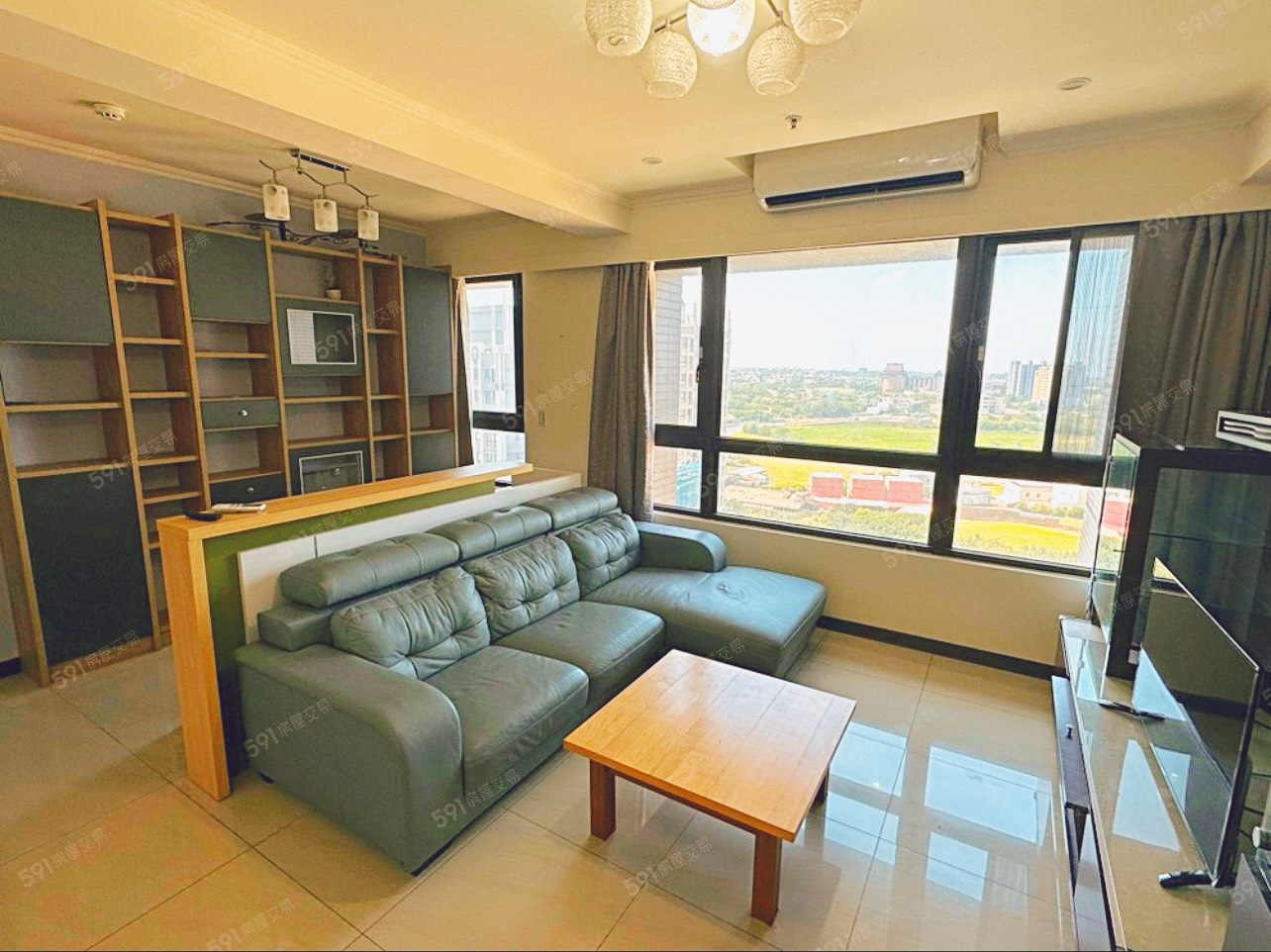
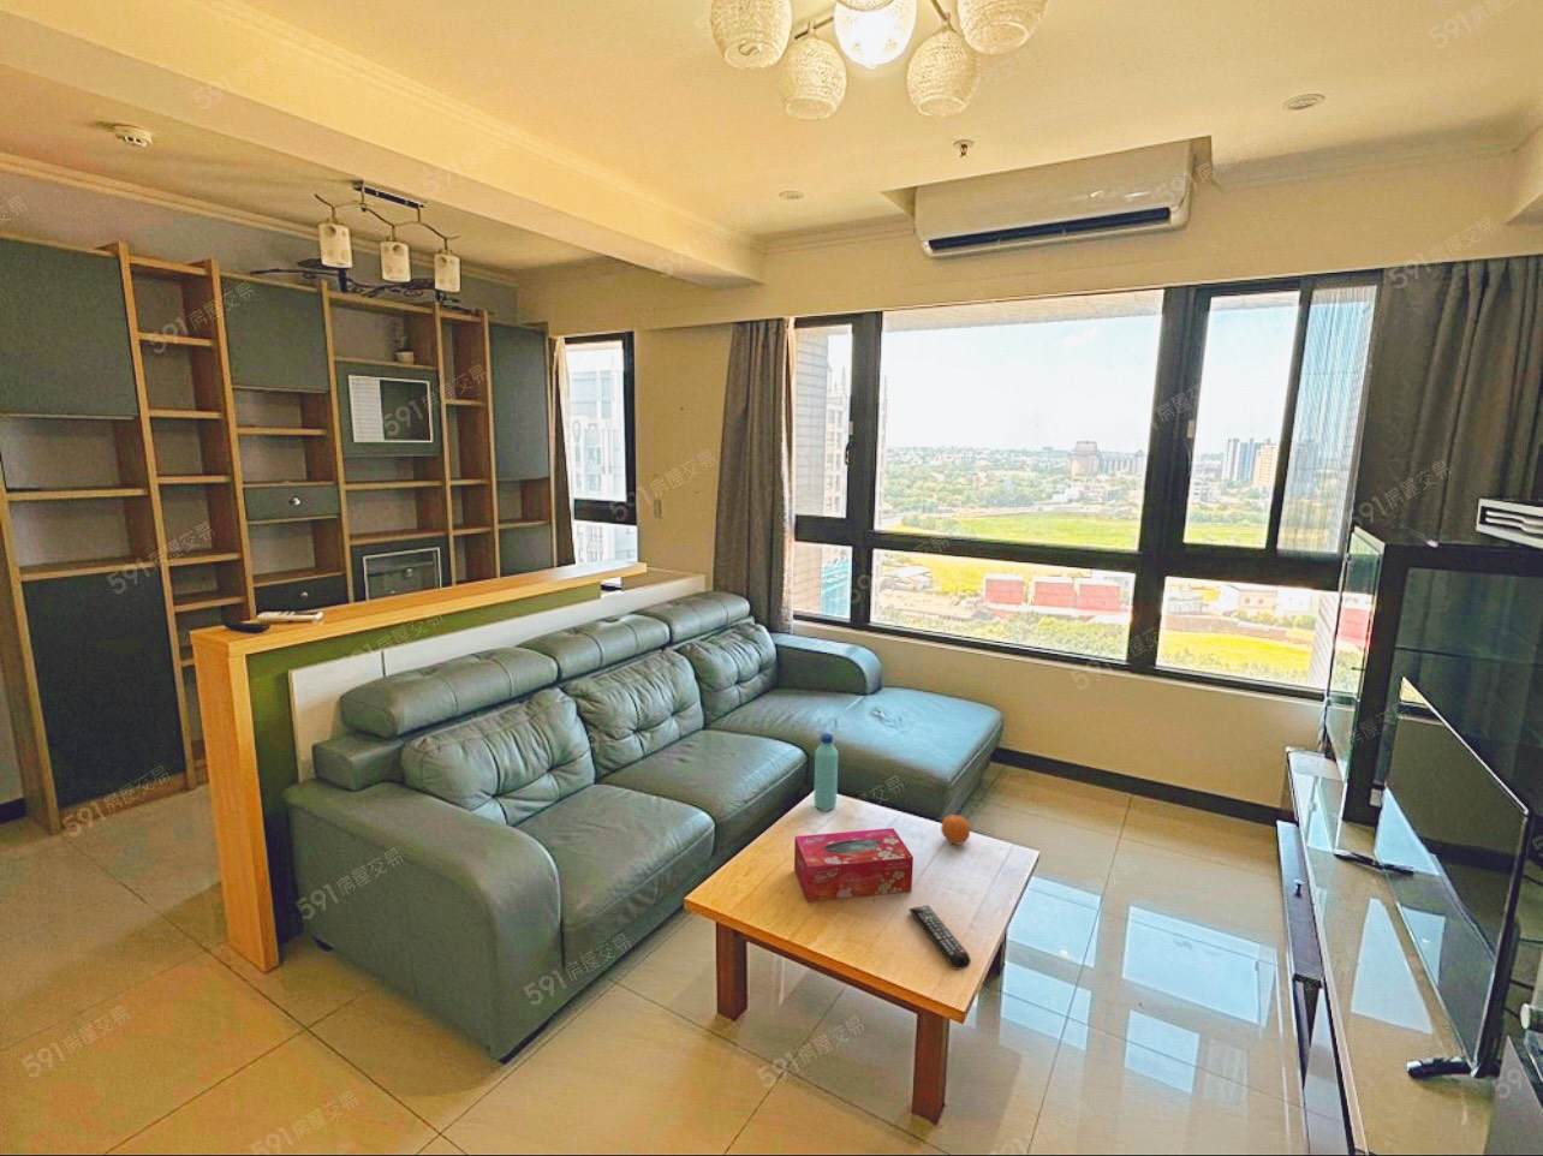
+ tissue box [793,827,914,902]
+ water bottle [812,732,839,812]
+ remote control [908,905,972,971]
+ fruit [940,814,971,846]
